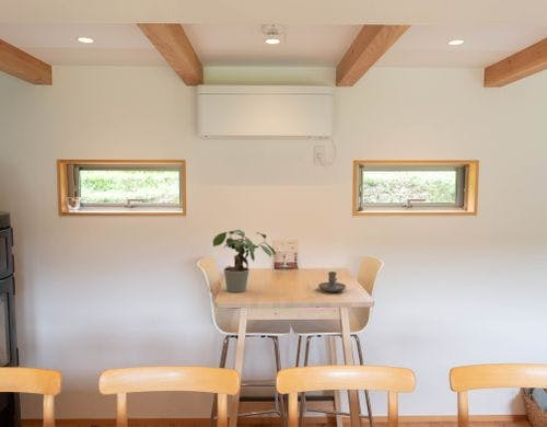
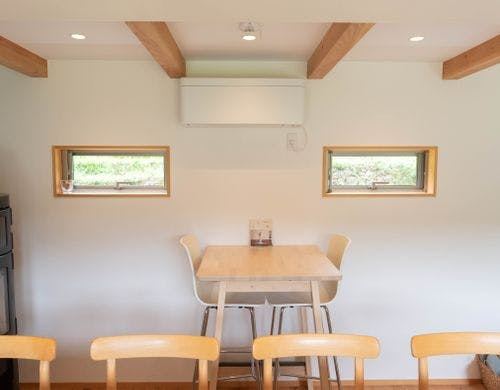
- candle holder [317,270,347,292]
- potted plant [212,229,277,293]
